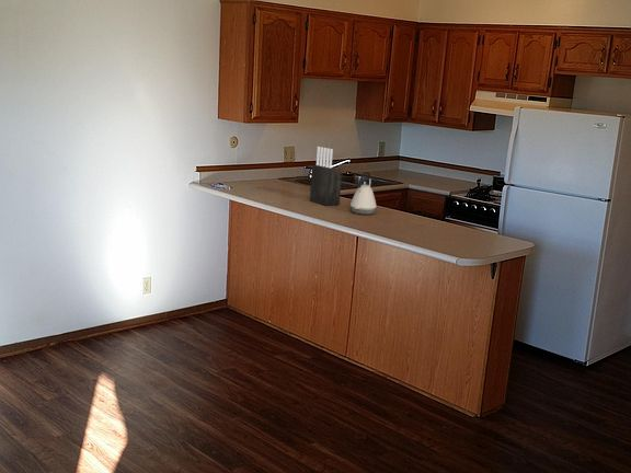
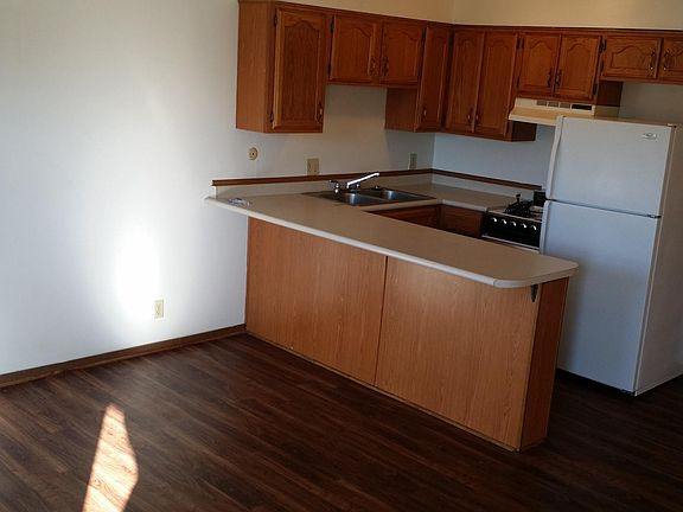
- kettle [349,171,378,216]
- knife block [309,146,343,206]
